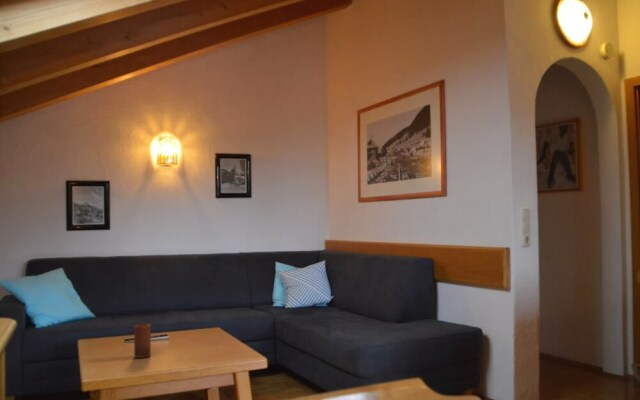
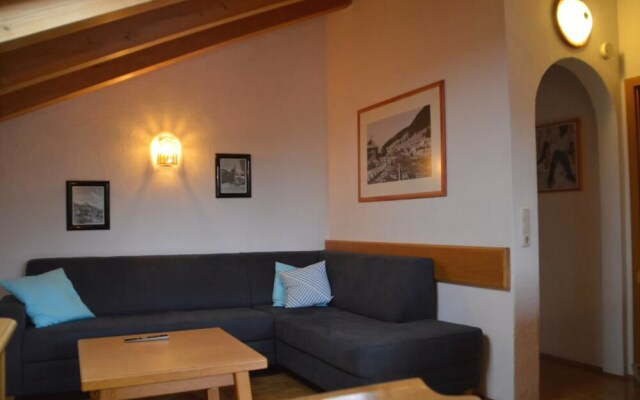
- candle [133,323,152,359]
